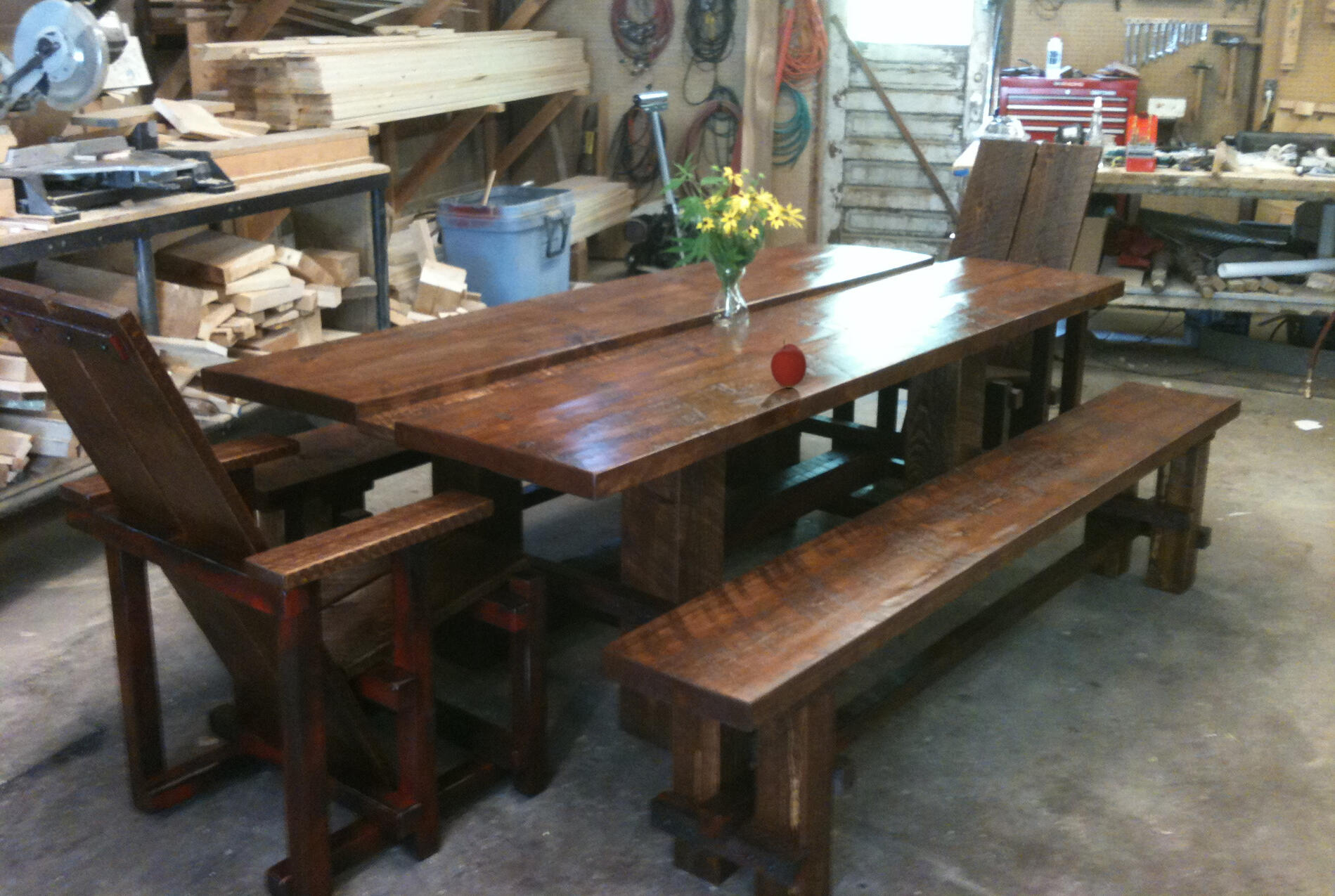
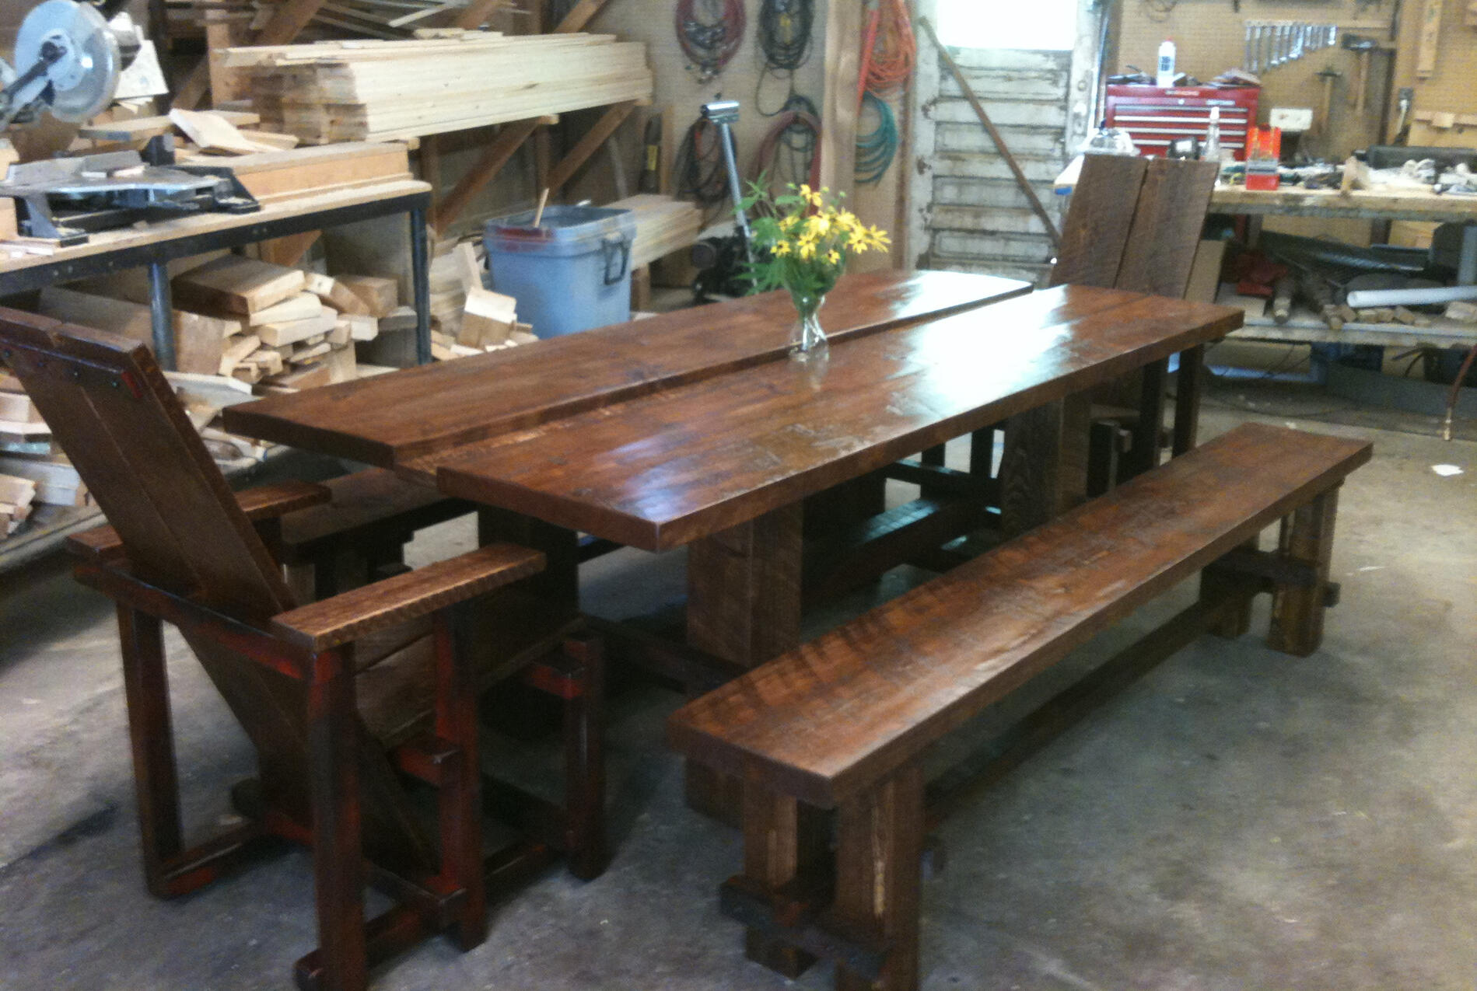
- fruit [770,338,807,389]
